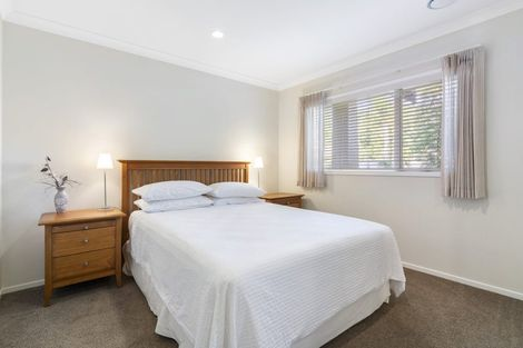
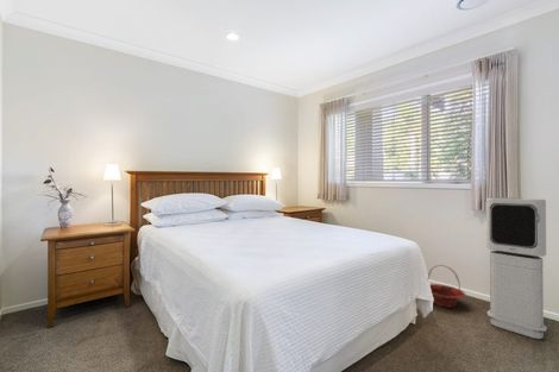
+ basket [427,264,466,309]
+ air purifier [485,196,548,340]
